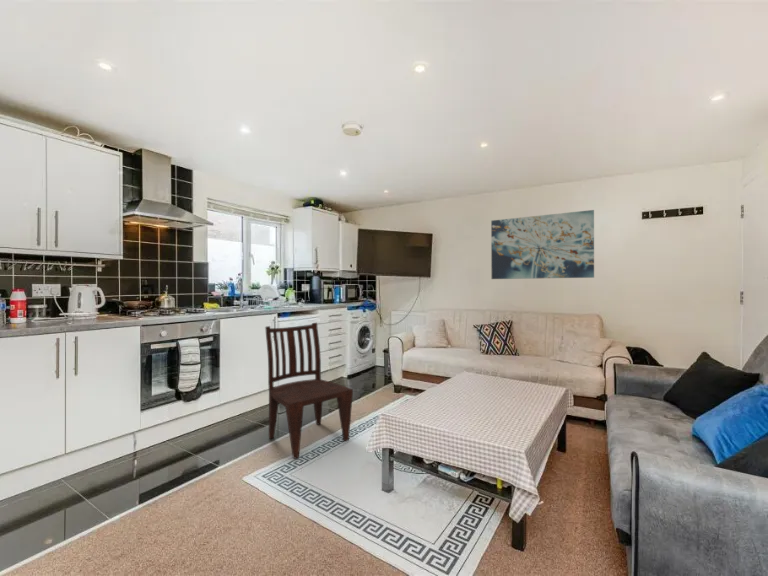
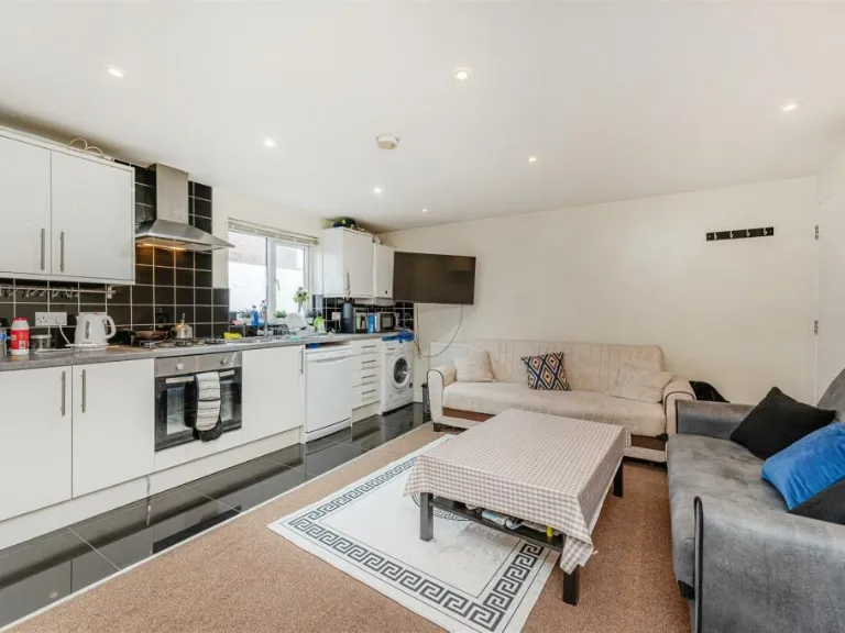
- dining chair [264,322,354,460]
- wall art [490,209,595,280]
